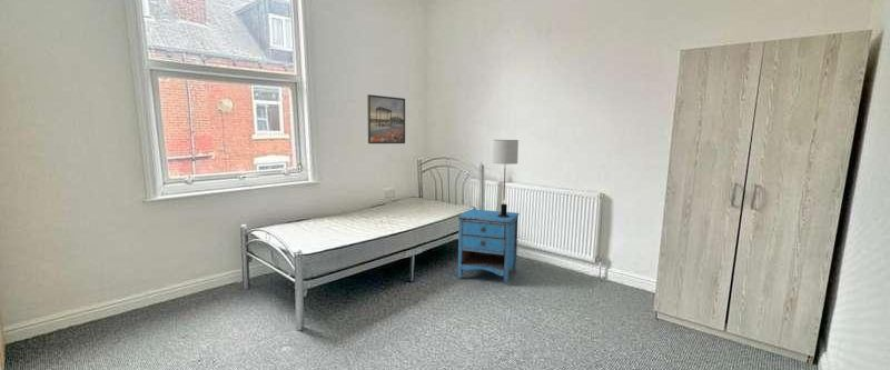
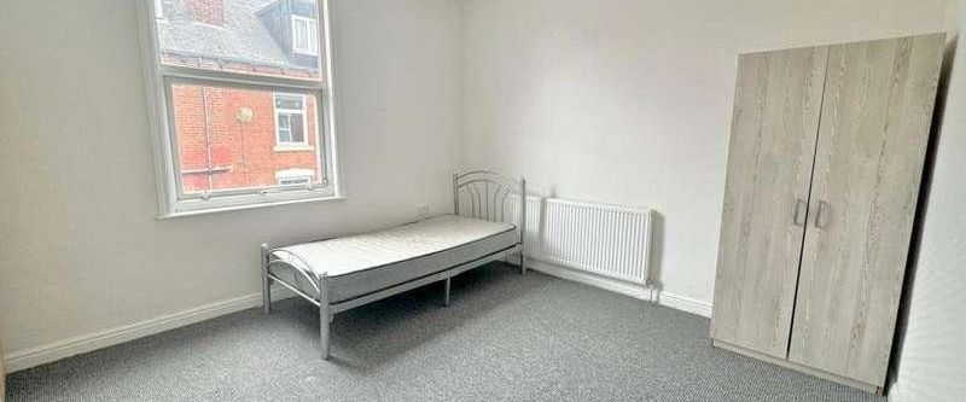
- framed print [366,93,406,144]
- table lamp [492,139,520,218]
- nightstand [457,209,520,286]
